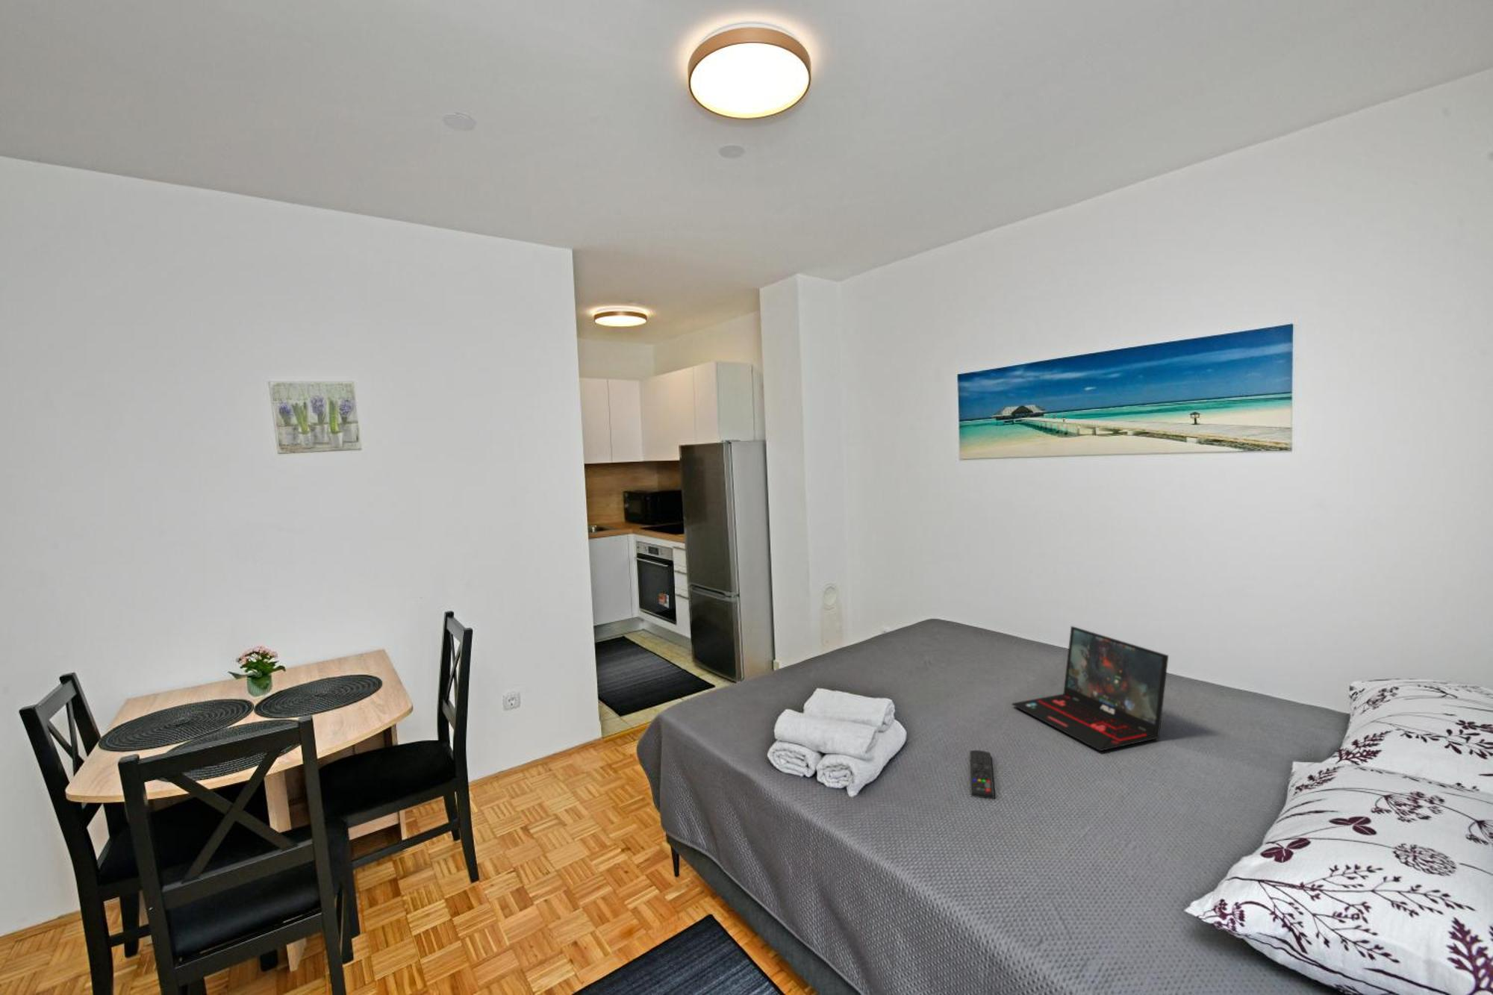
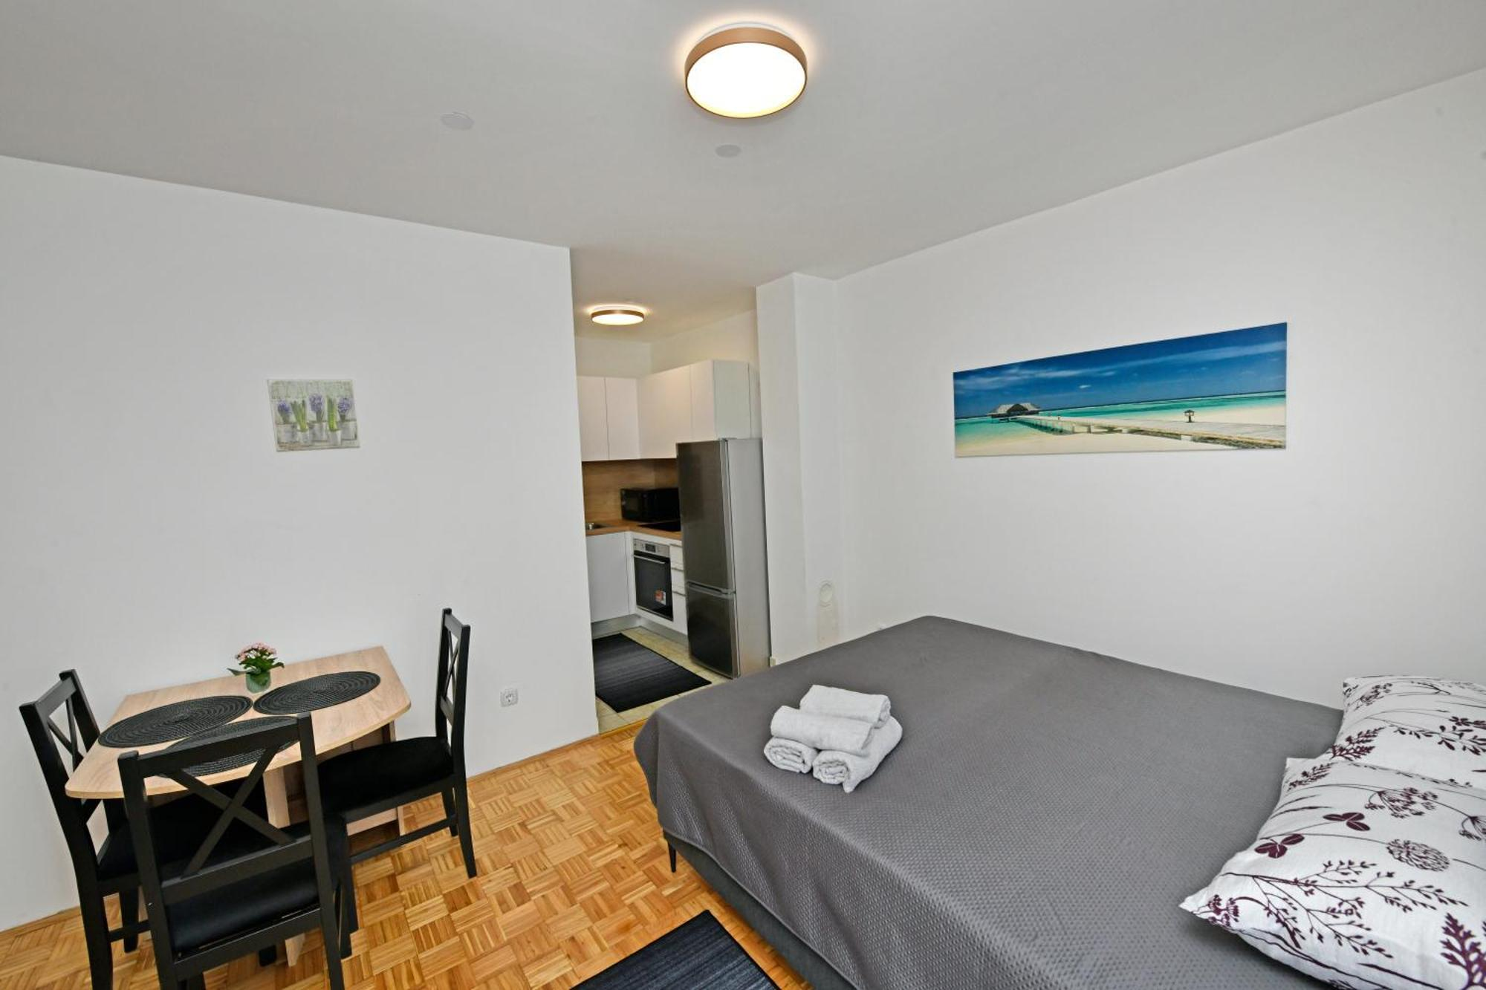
- laptop [1011,625,1169,752]
- remote control [969,750,995,800]
